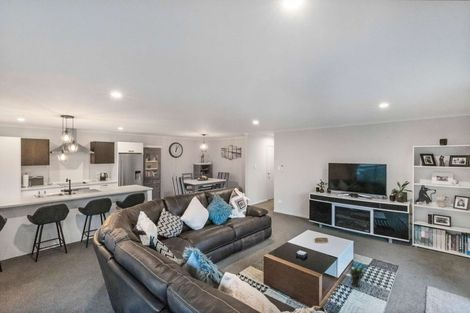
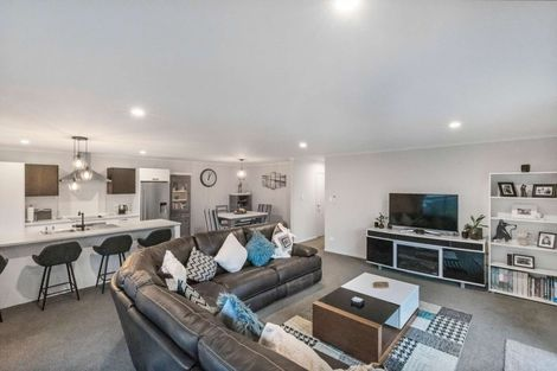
- potted plant [346,263,370,288]
